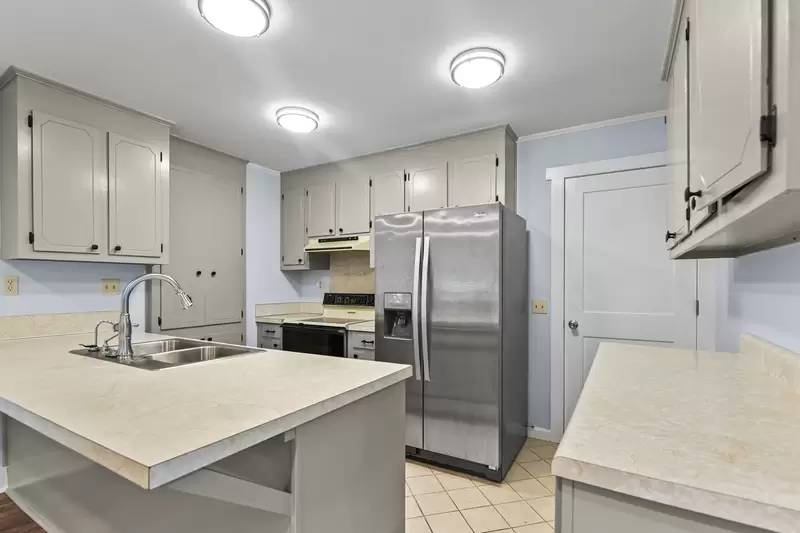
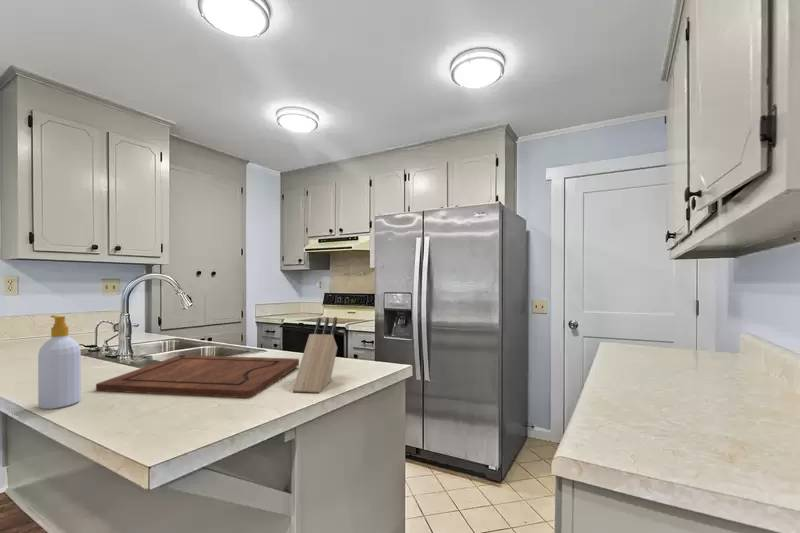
+ cutting board [95,354,300,399]
+ soap bottle [37,314,82,410]
+ knife block [291,316,338,394]
